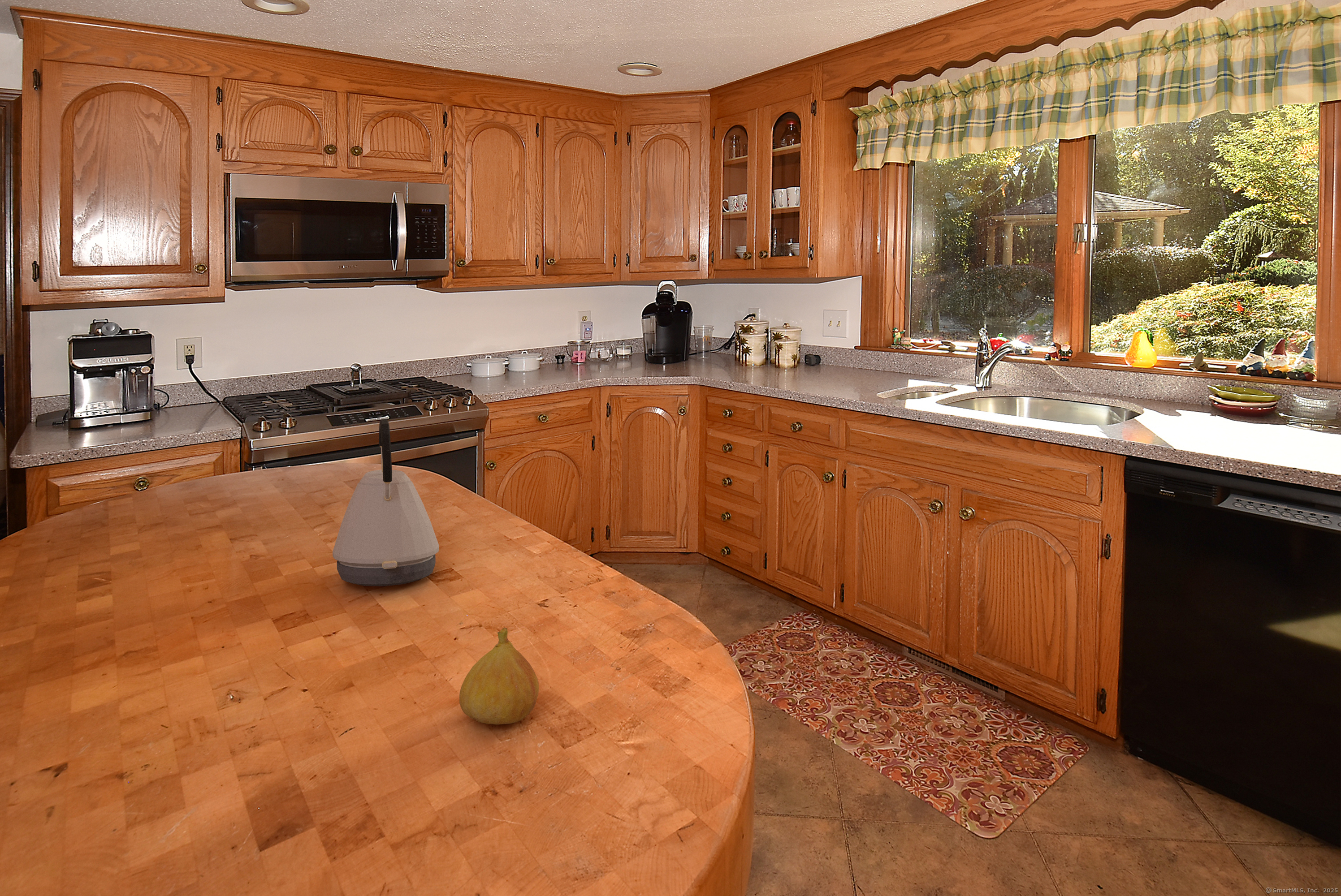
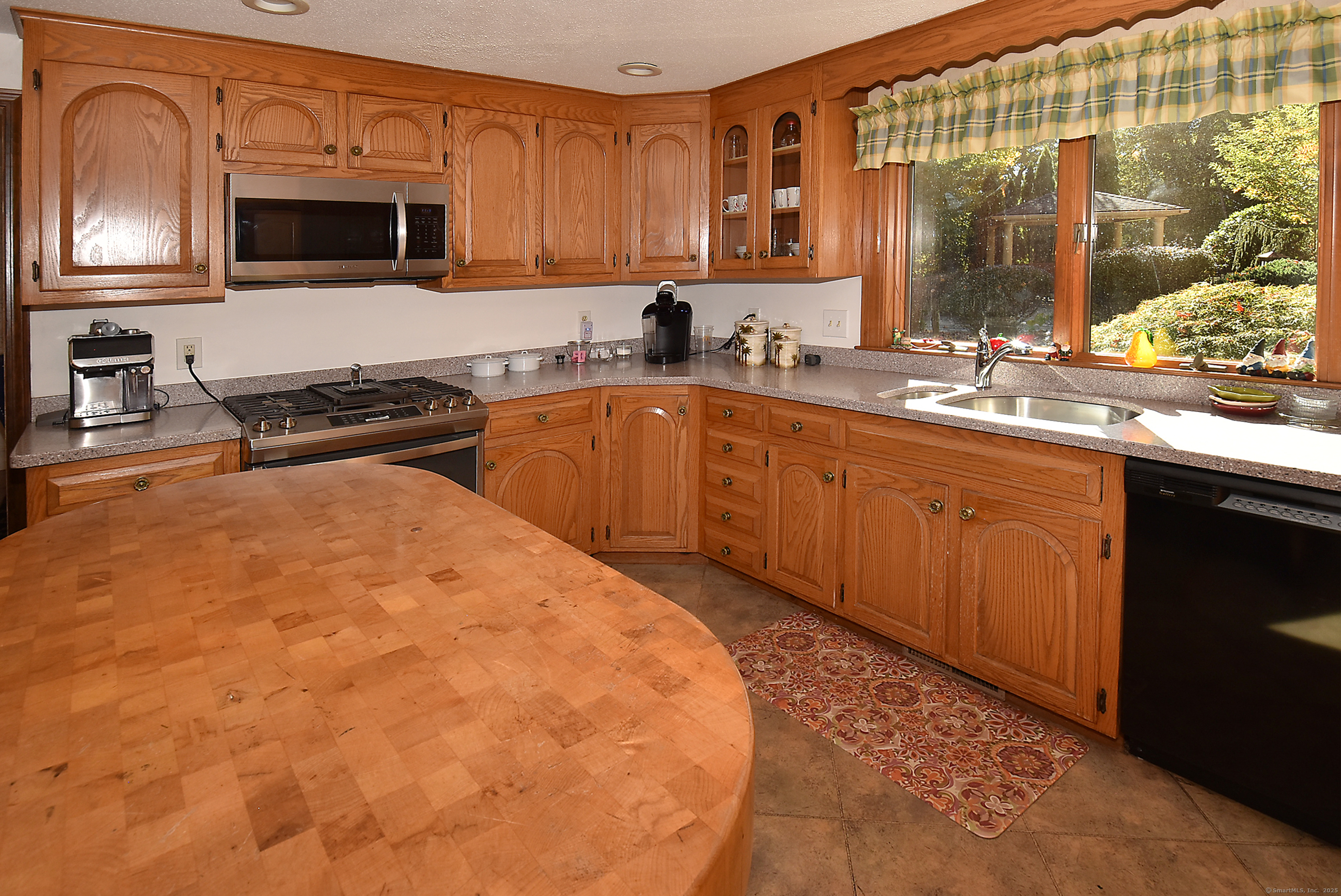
- kettle [332,419,439,587]
- fruit [459,627,539,725]
